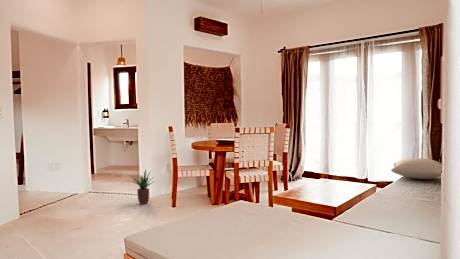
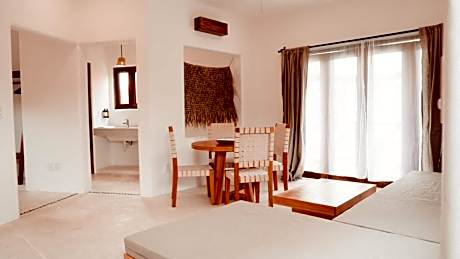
- potted plant [129,169,156,205]
- pillow [390,157,443,180]
